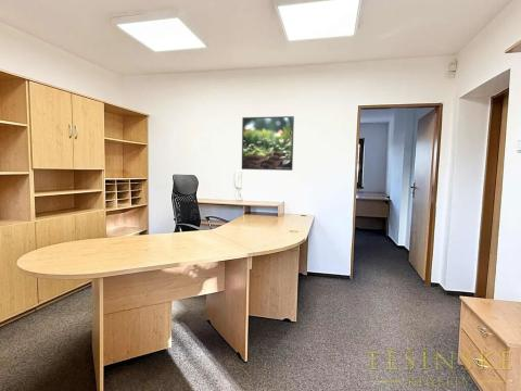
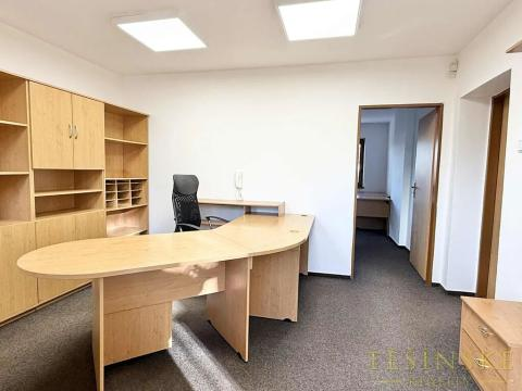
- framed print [241,115,295,172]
